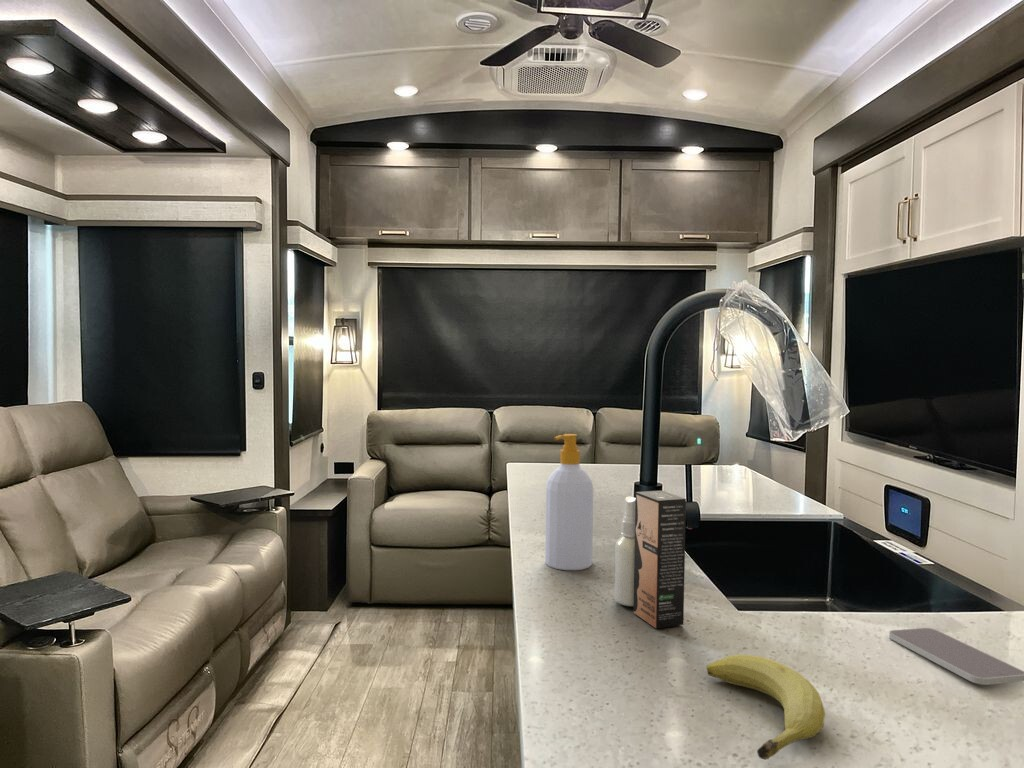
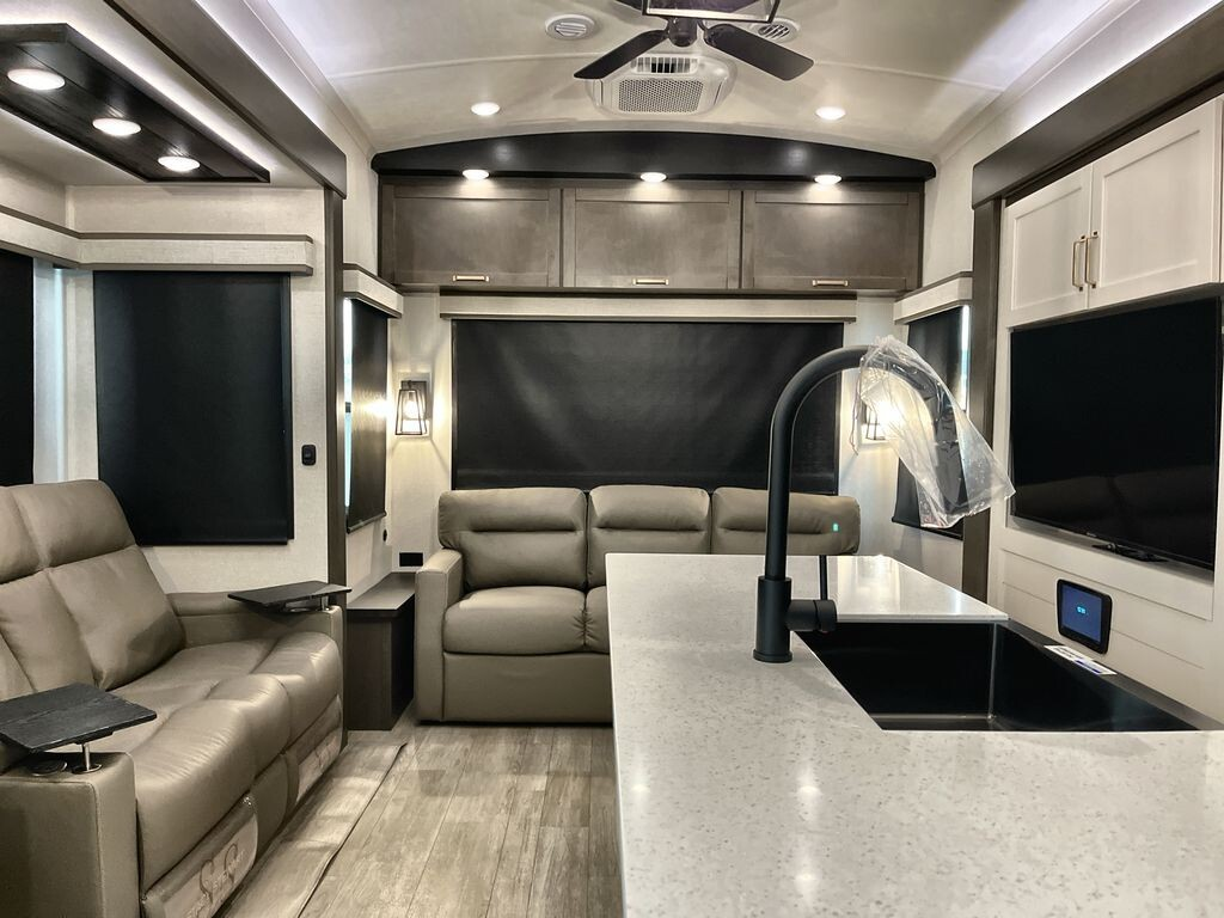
- soap bottle [544,433,594,571]
- smartphone [888,627,1024,686]
- spray bottle [613,490,687,629]
- fruit [706,654,826,761]
